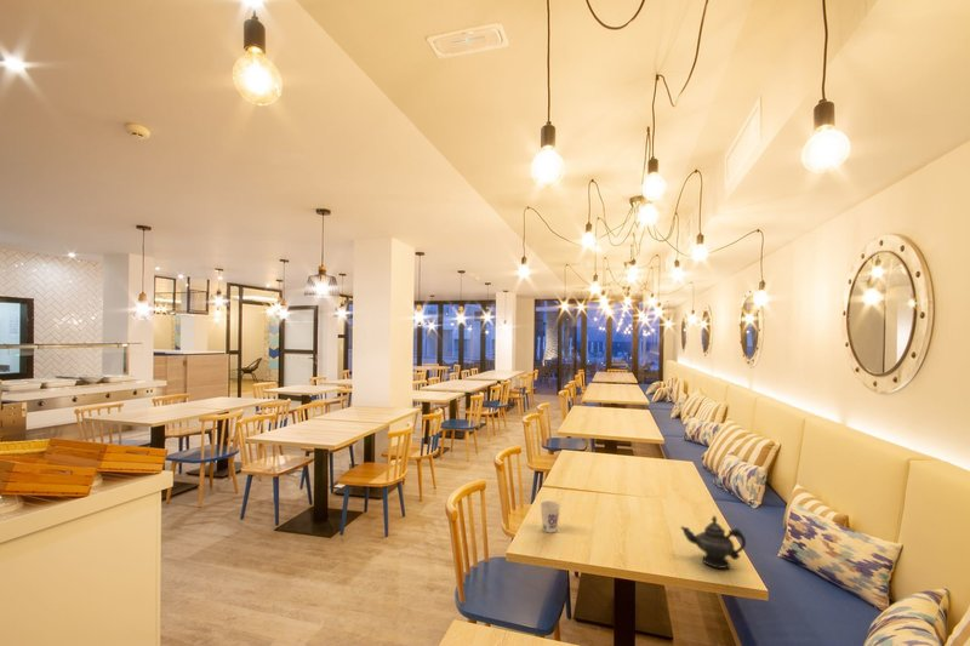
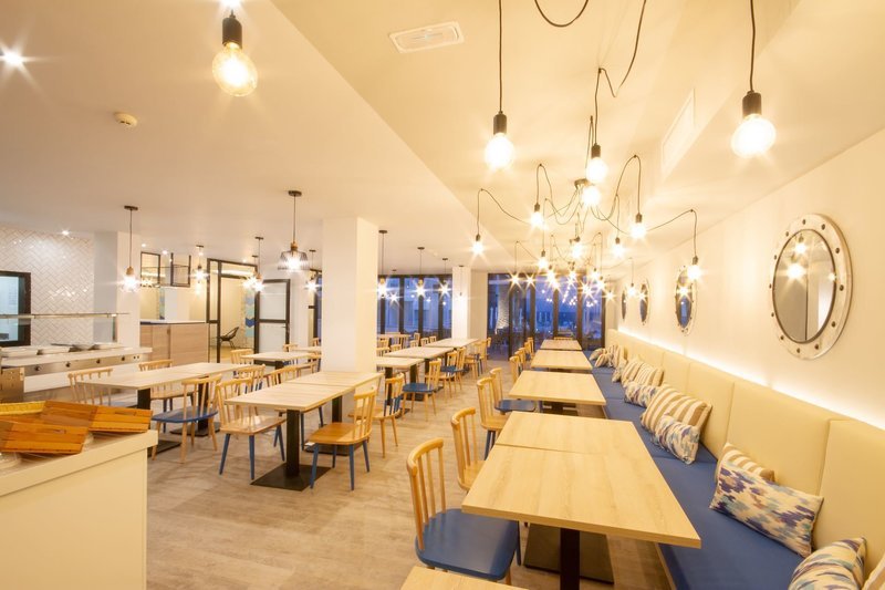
- cup [540,499,561,534]
- teapot [680,514,747,570]
